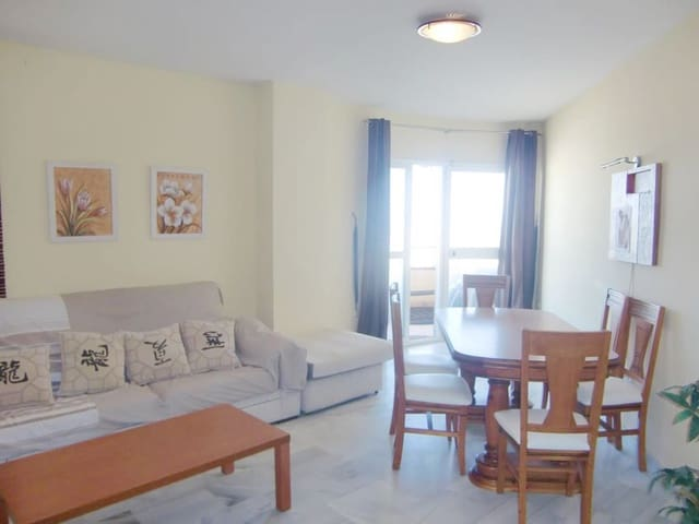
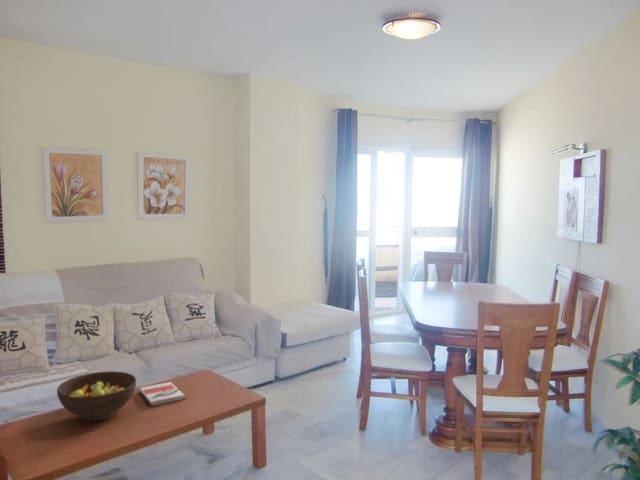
+ fruit bowl [56,370,137,422]
+ book [139,381,187,407]
